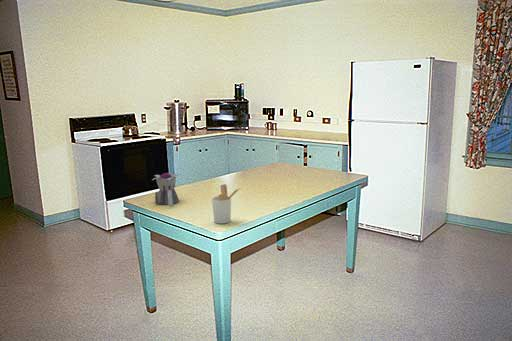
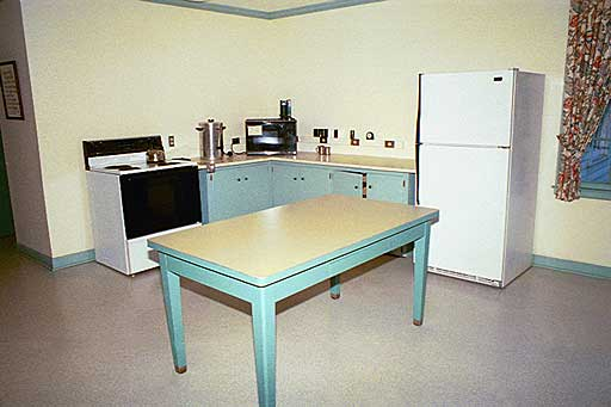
- teapot [151,172,182,208]
- utensil holder [211,183,242,225]
